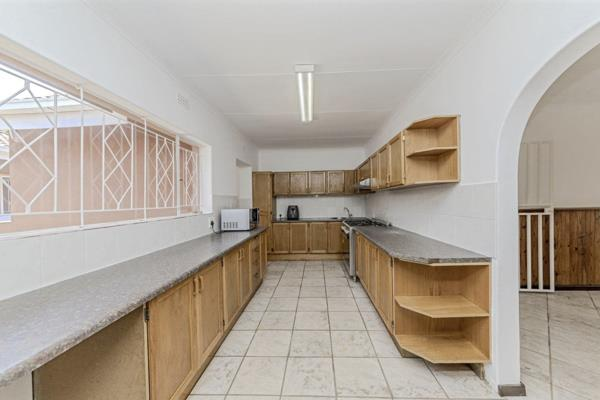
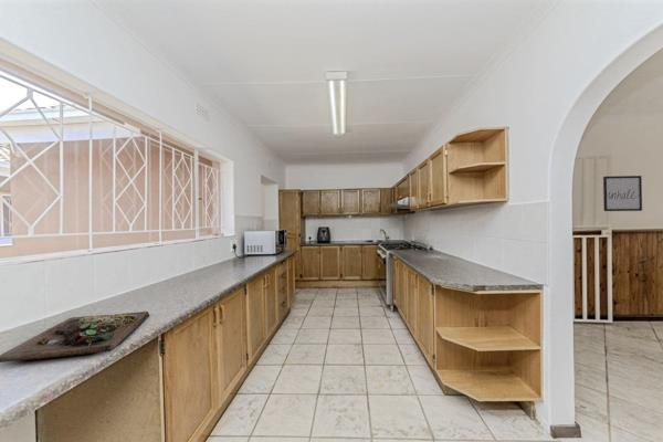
+ cutting board [0,311,150,364]
+ wall art [602,175,643,212]
